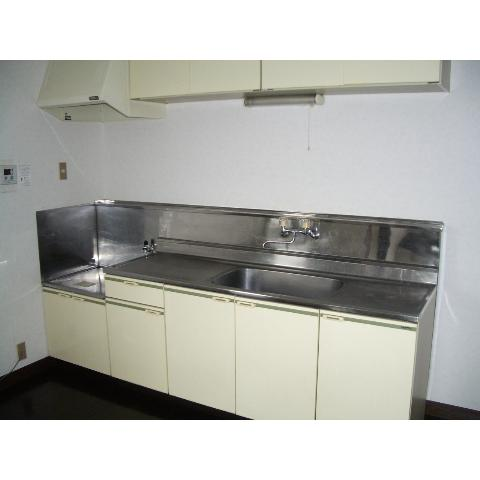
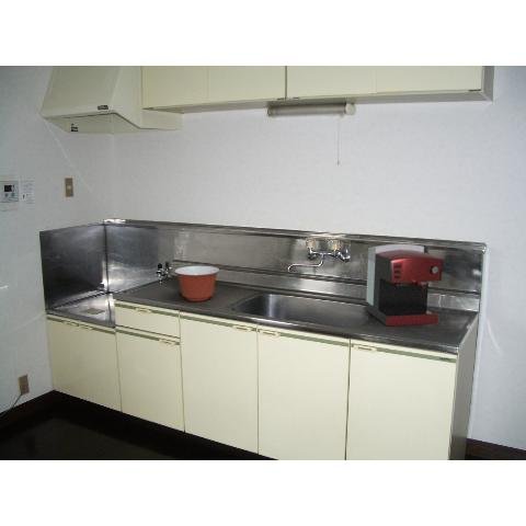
+ mixing bowl [173,265,221,302]
+ coffee maker [365,243,444,327]
